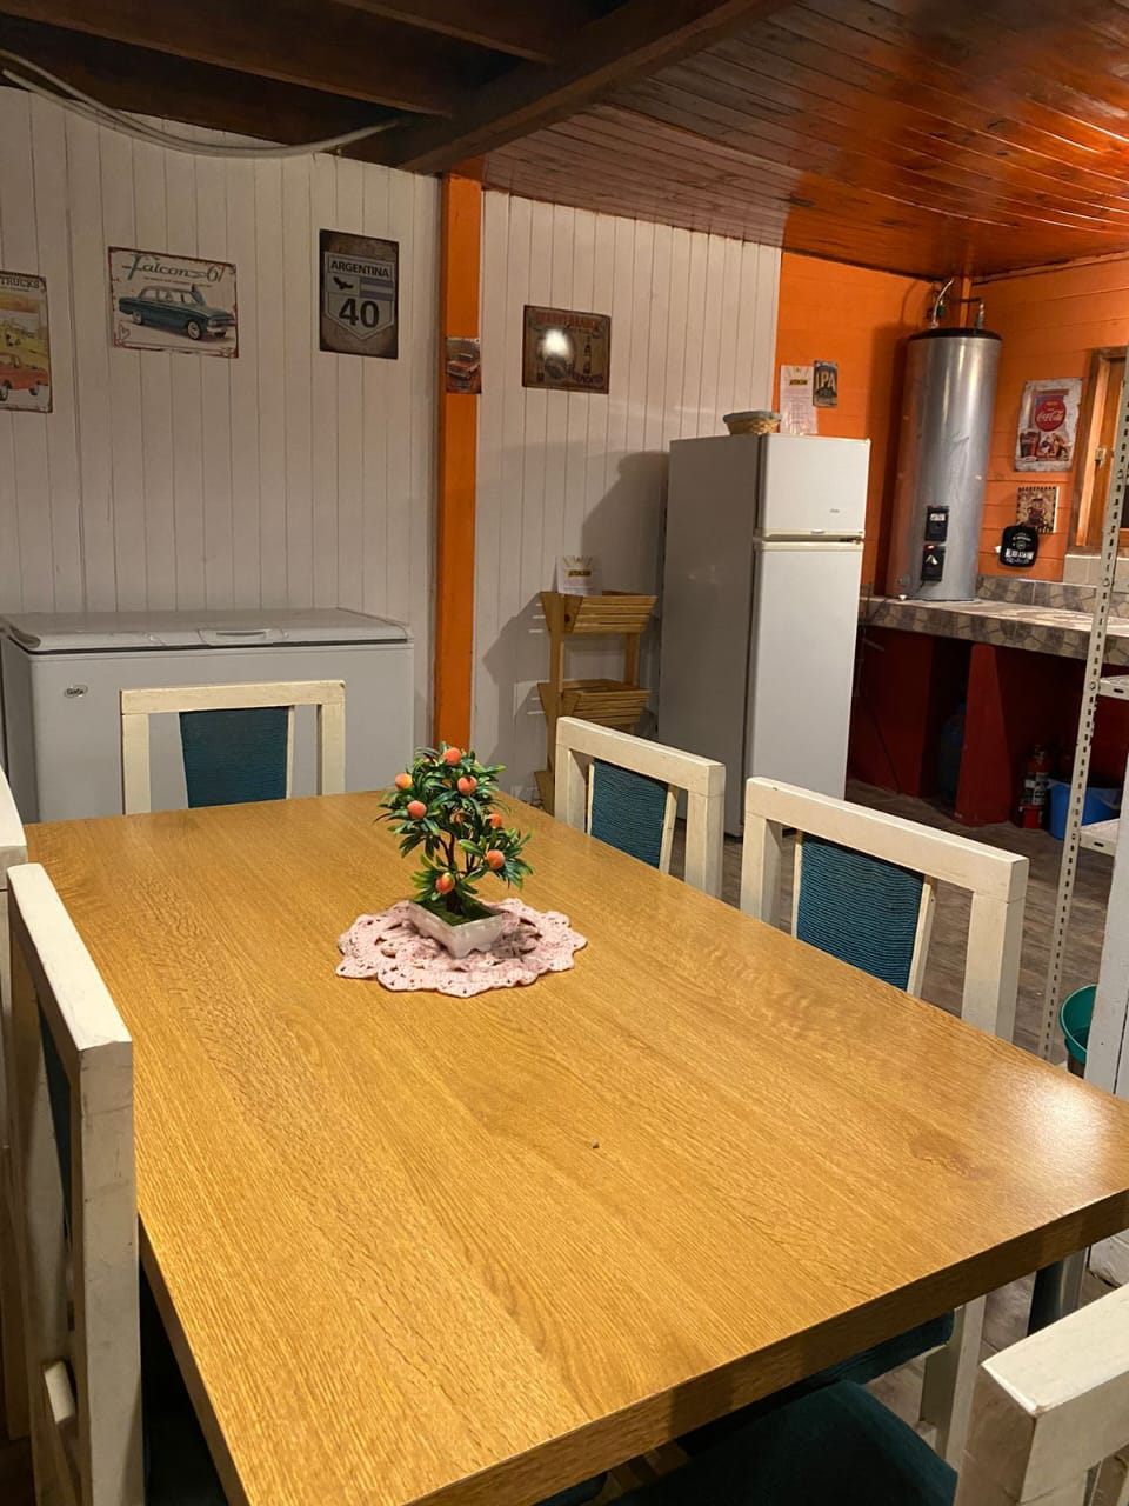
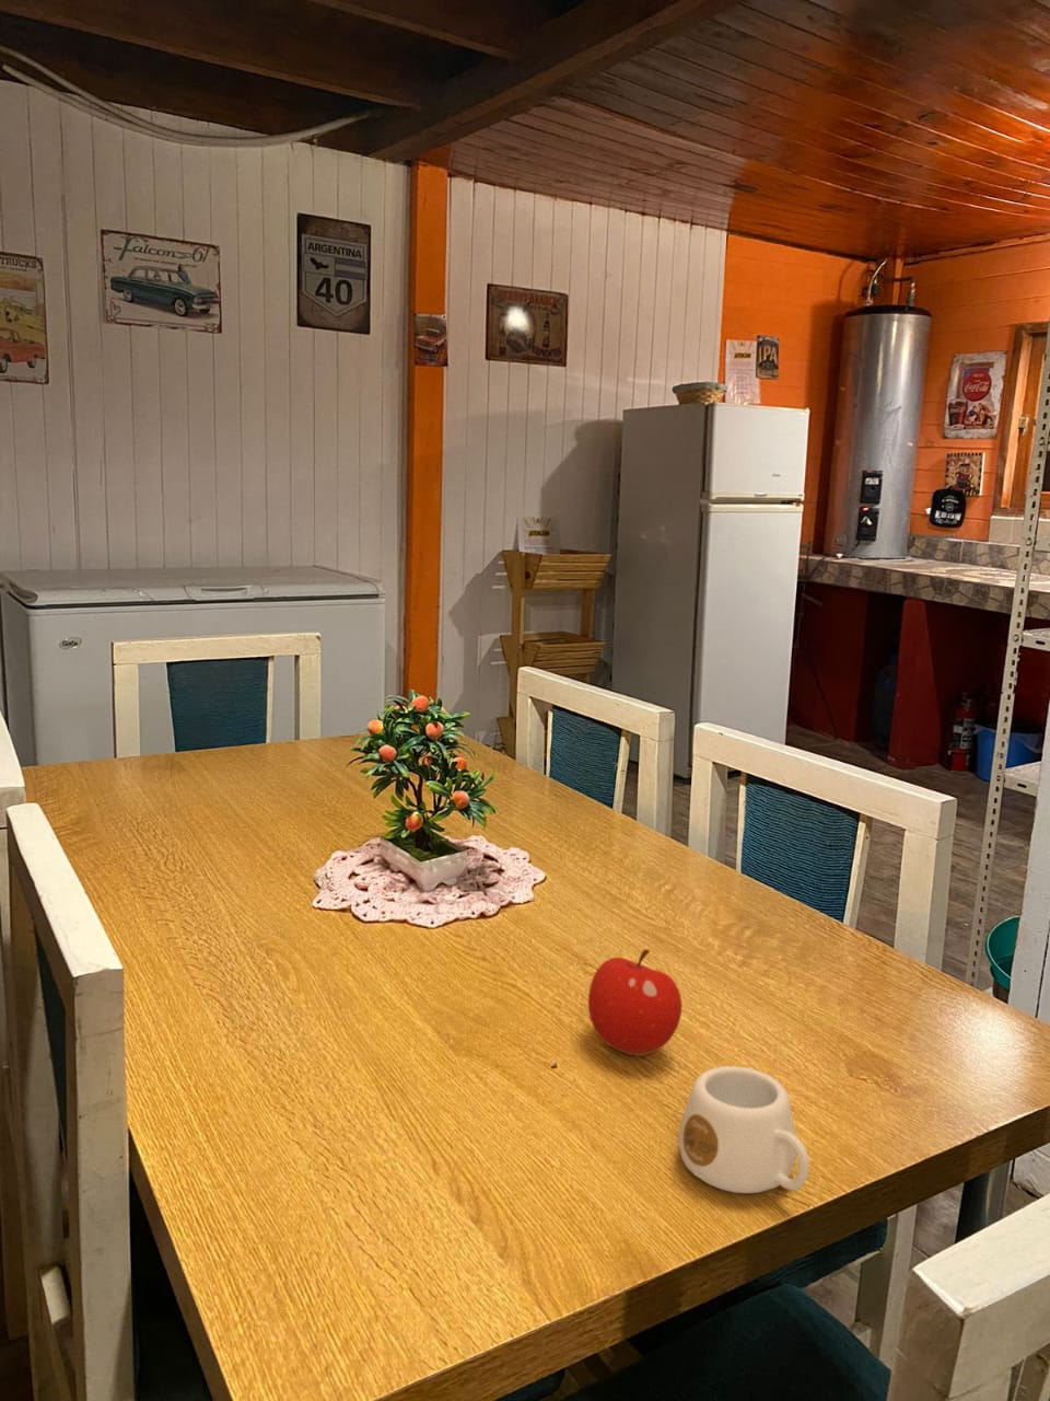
+ mug [677,1065,811,1194]
+ fruit [588,948,683,1057]
